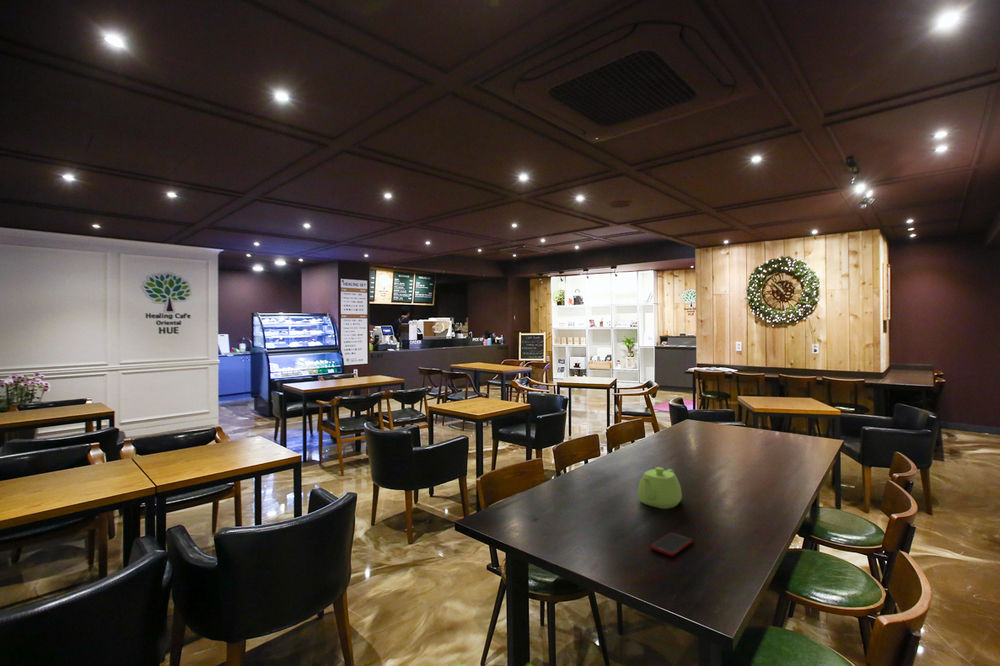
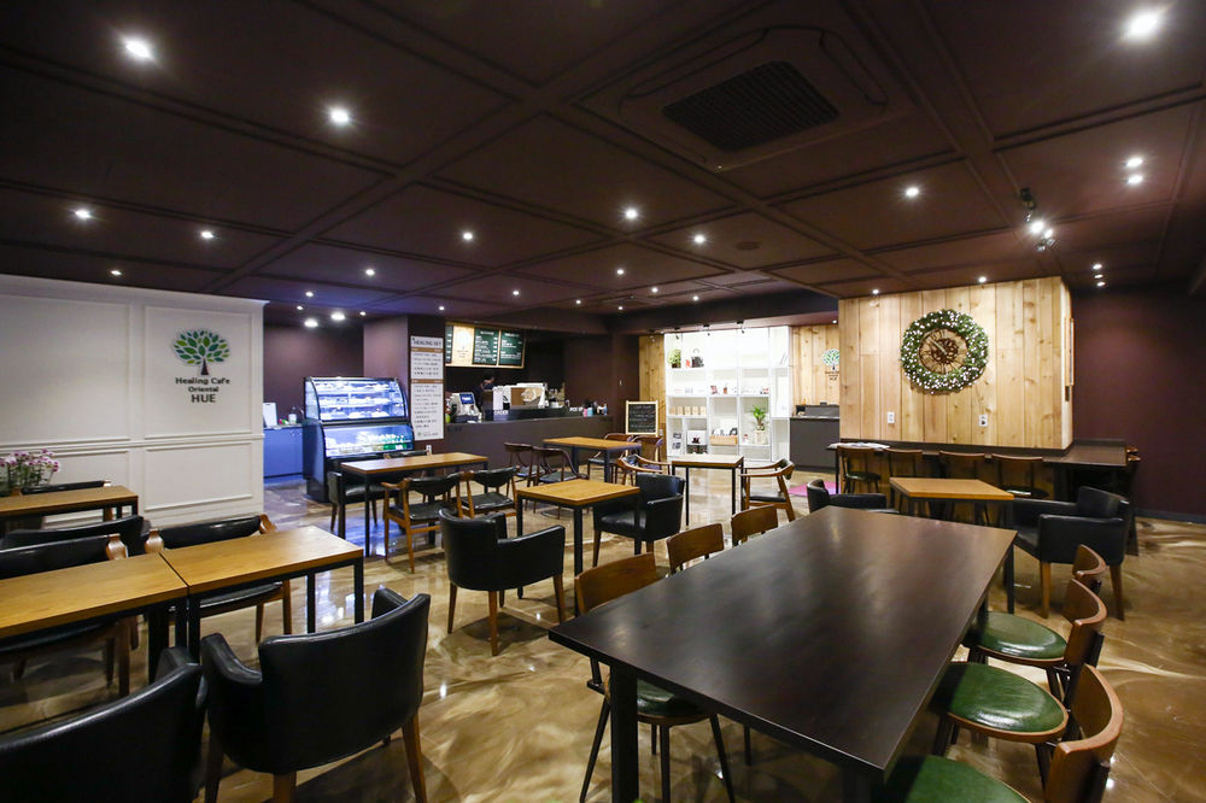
- teapot [637,466,683,510]
- cell phone [649,531,694,557]
